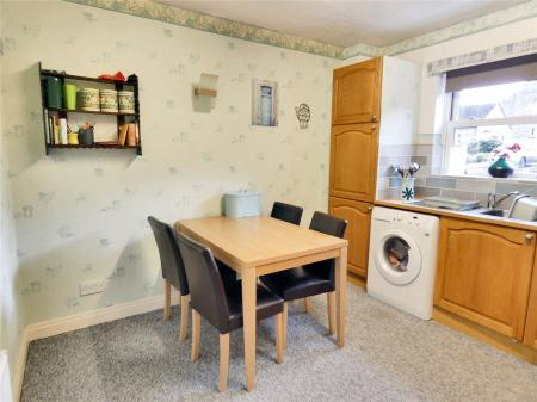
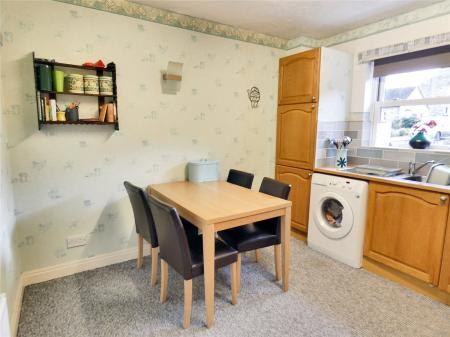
- wall art [251,78,280,128]
